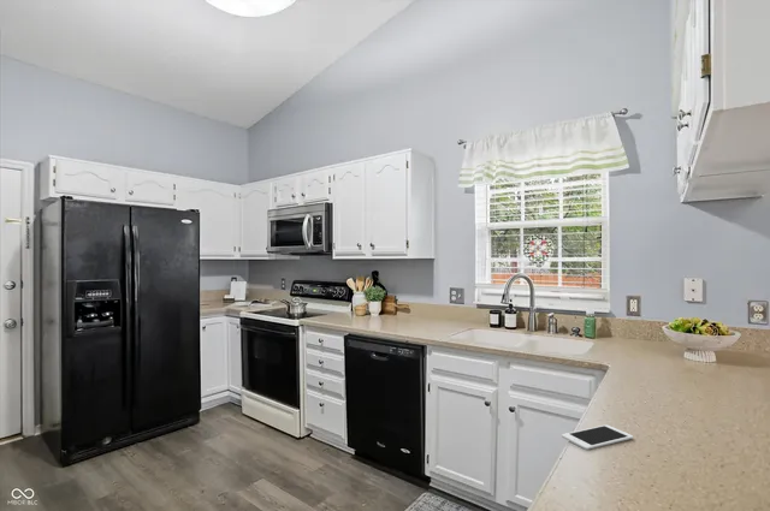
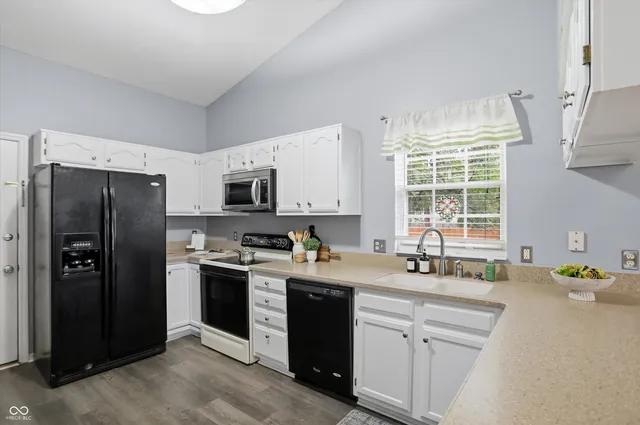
- cell phone [561,423,634,451]
